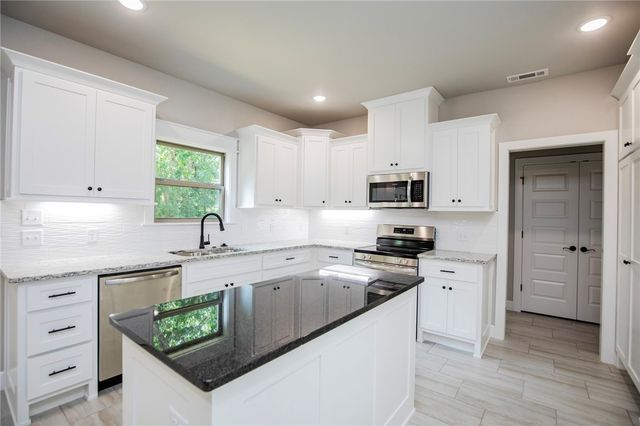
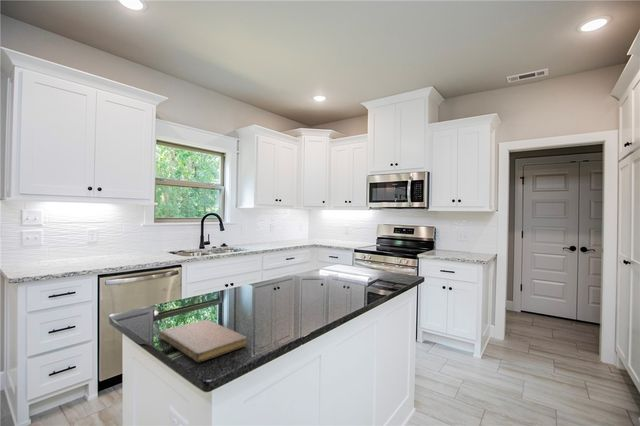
+ notebook [158,319,248,363]
